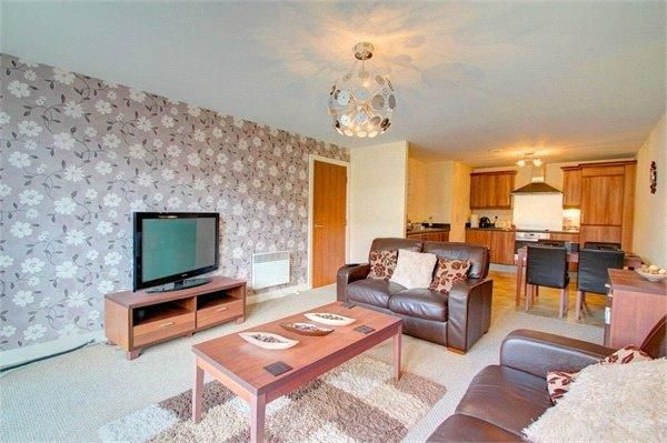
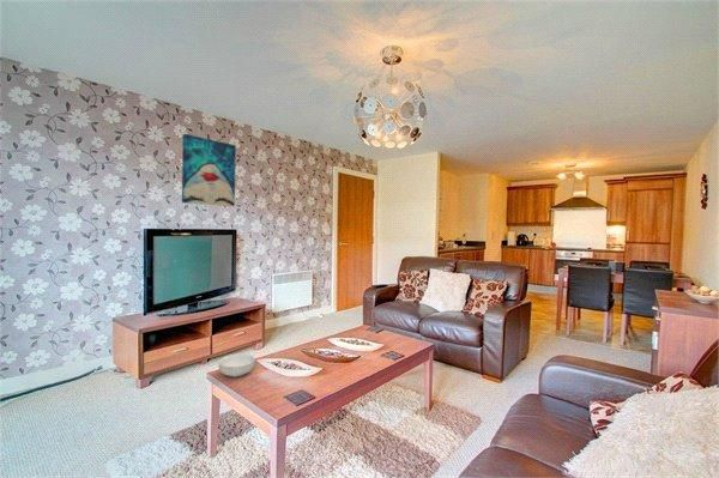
+ wall art [181,133,237,207]
+ cereal bowl [218,352,255,379]
